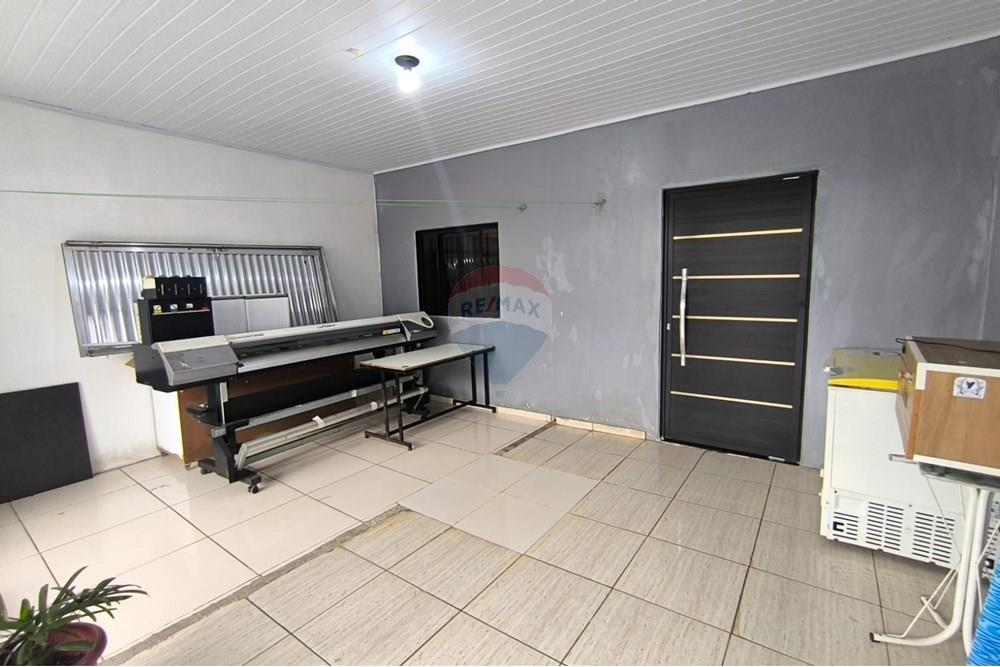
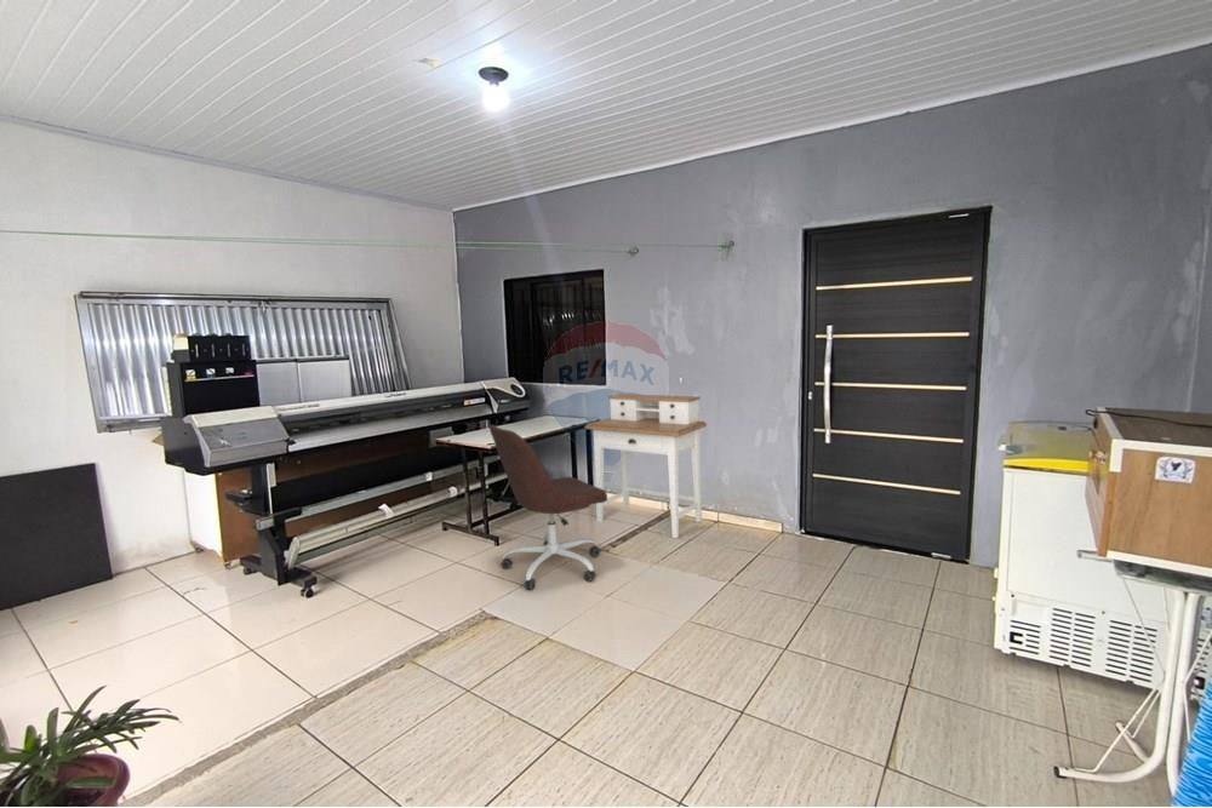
+ office chair [488,424,608,591]
+ desk [583,392,708,539]
